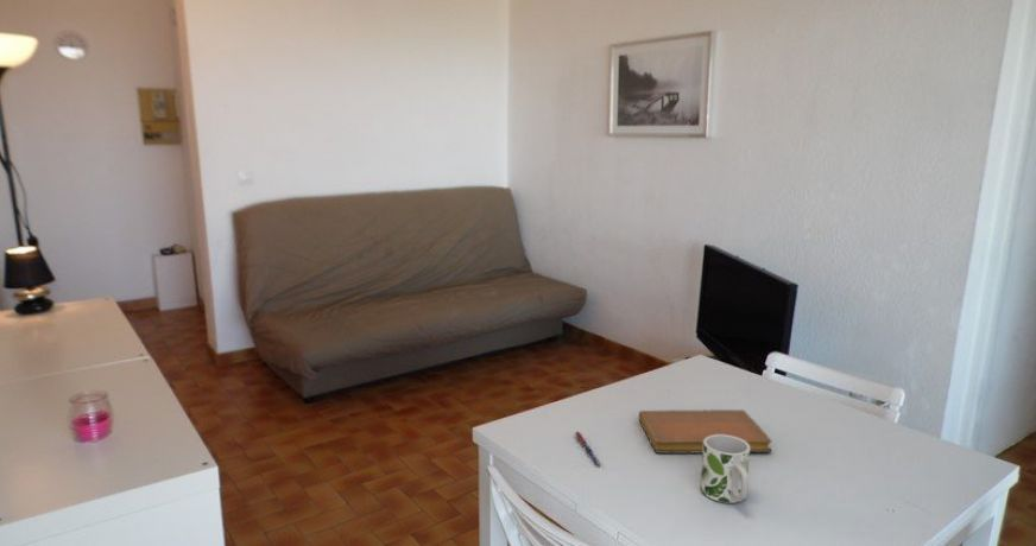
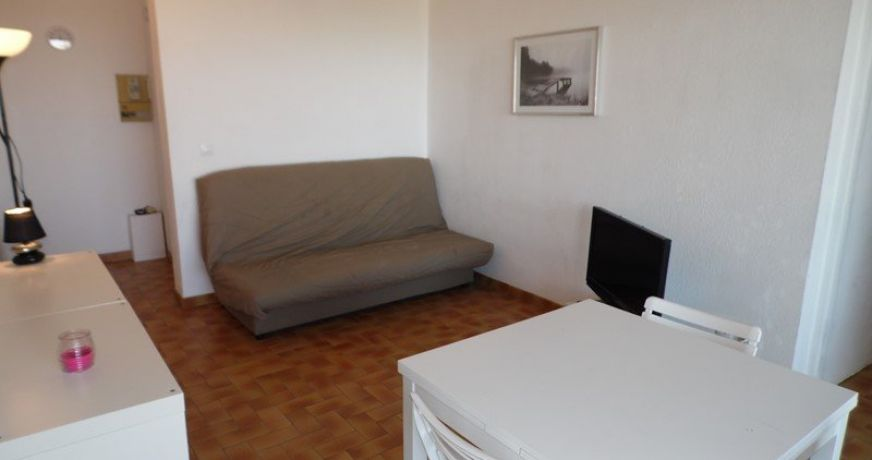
- pen [575,431,602,466]
- notebook [638,408,772,455]
- mug [700,434,751,504]
